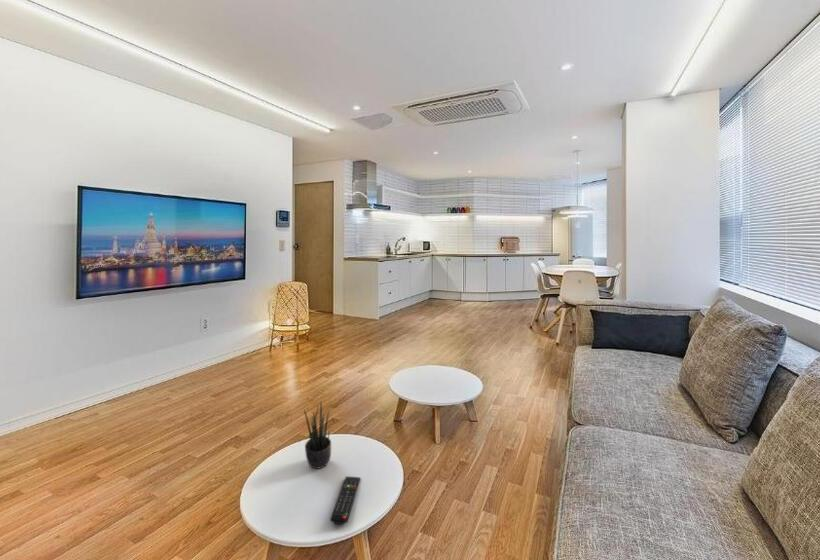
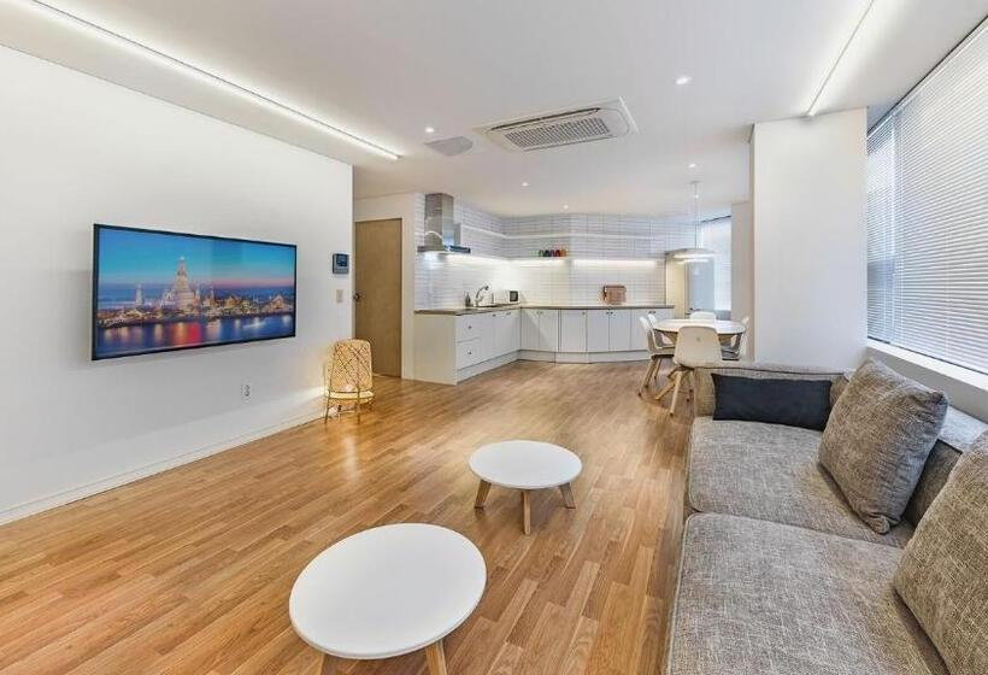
- remote control [329,475,361,525]
- potted plant [303,402,332,469]
